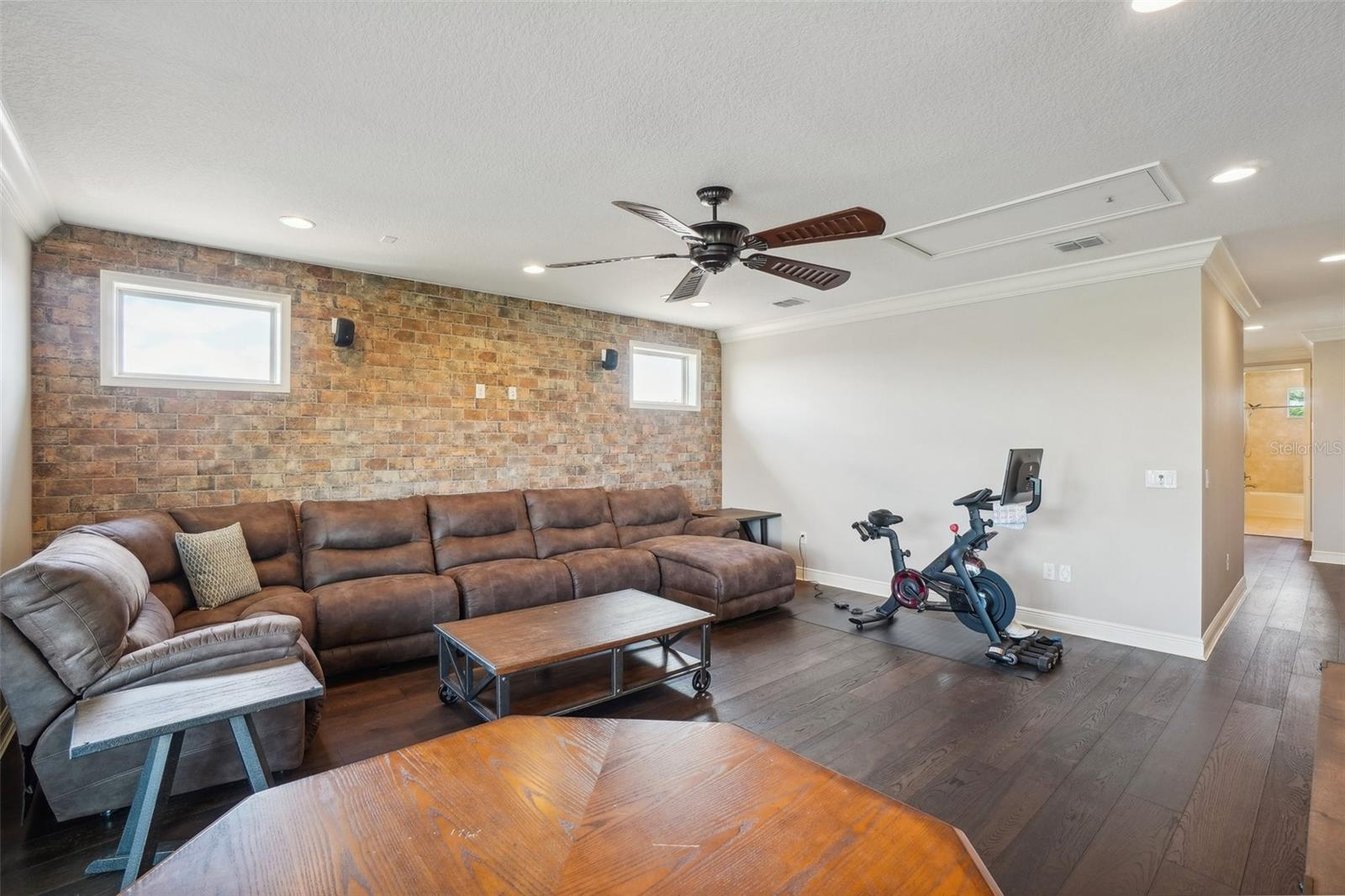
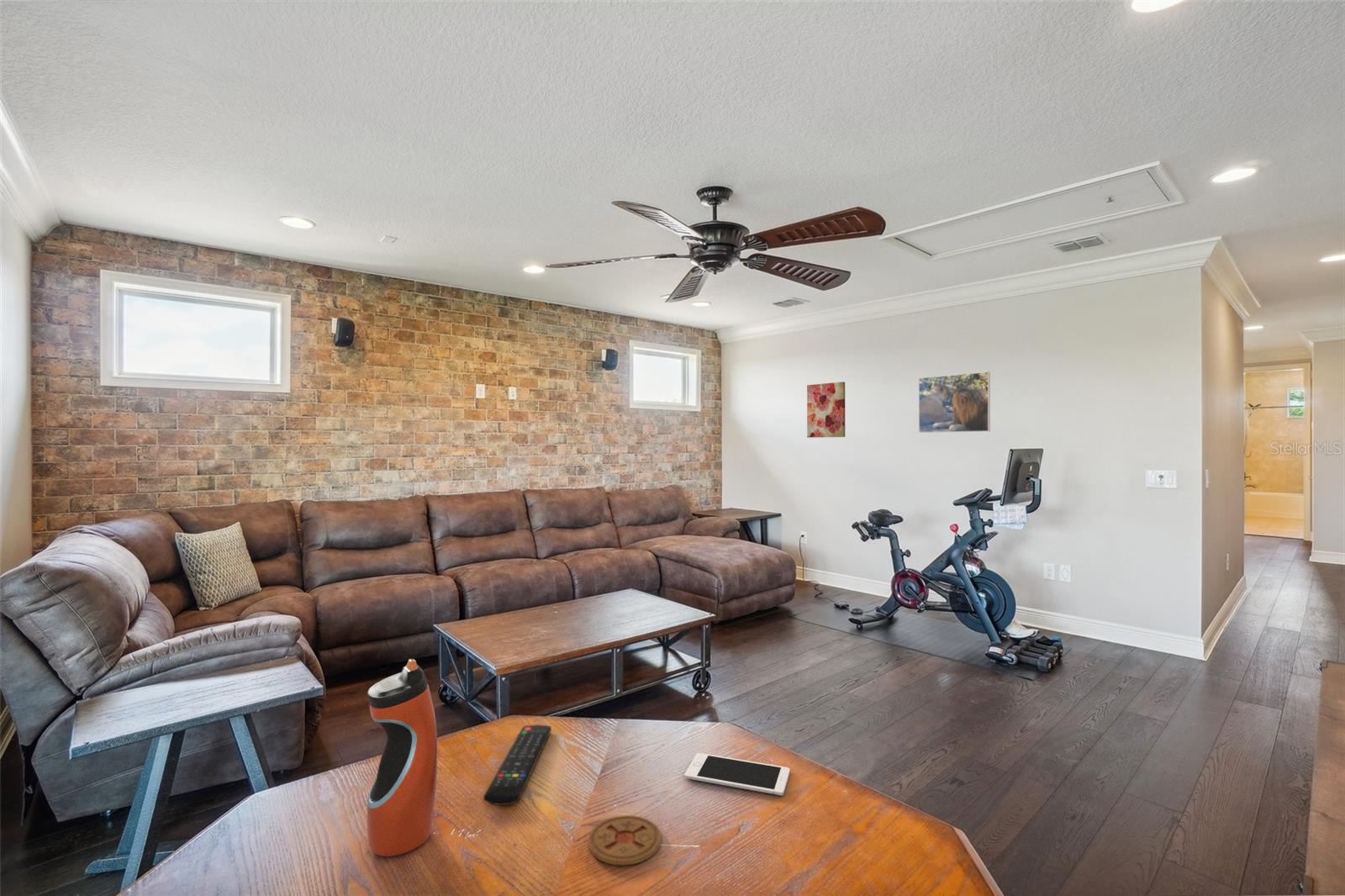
+ water bottle [367,658,438,857]
+ cell phone [683,752,791,796]
+ remote control [483,724,552,806]
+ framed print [918,371,991,434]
+ wall art [806,381,846,439]
+ coaster [588,814,662,866]
